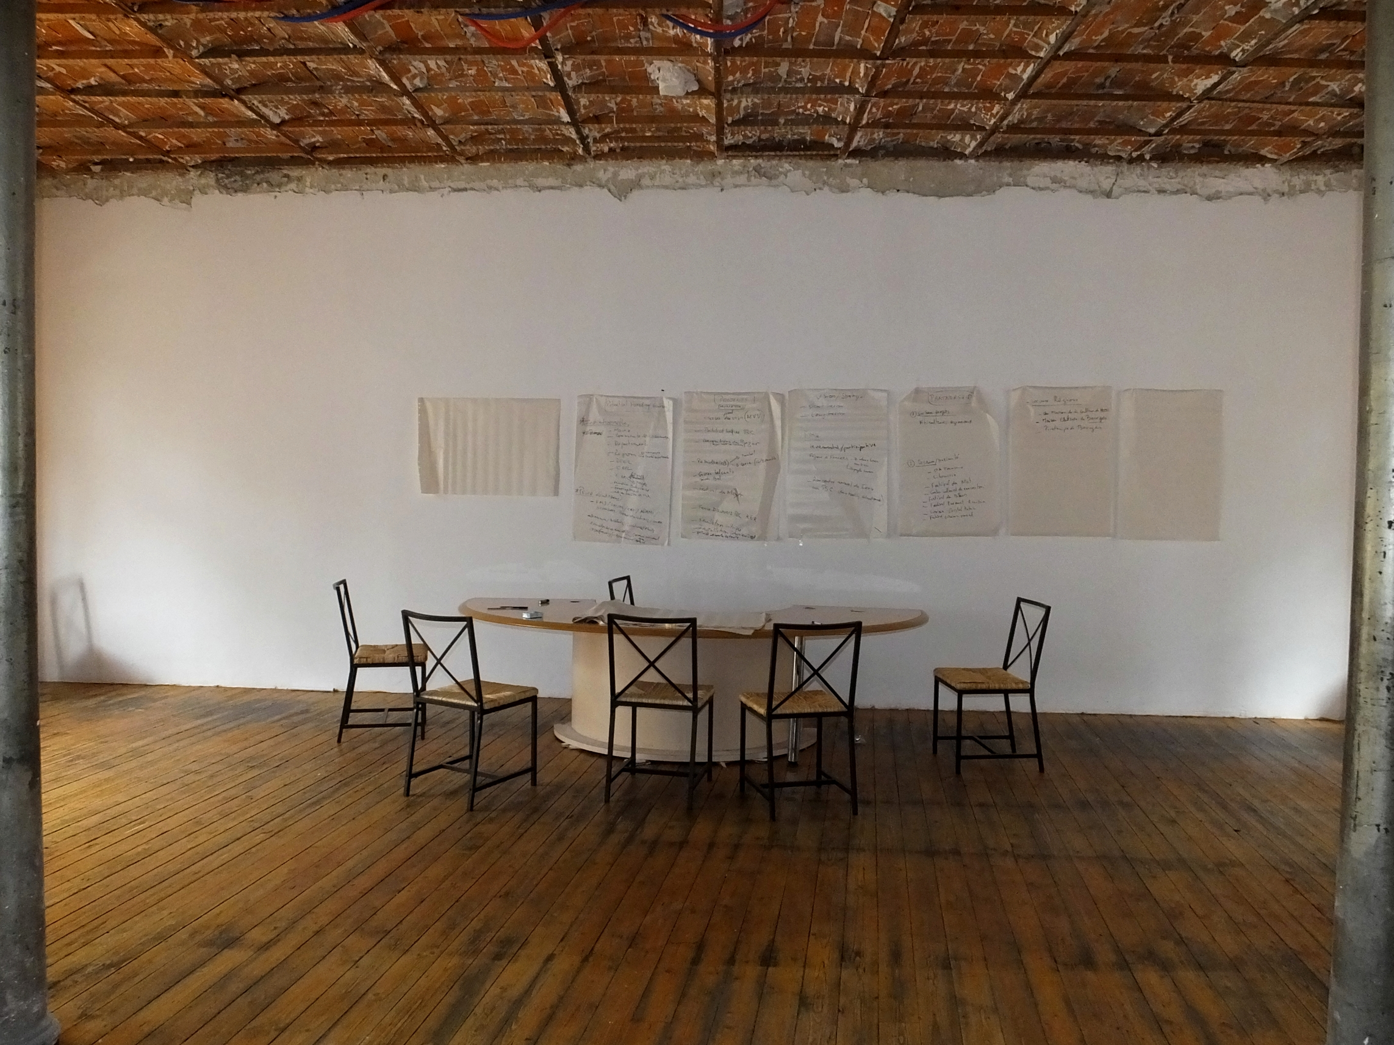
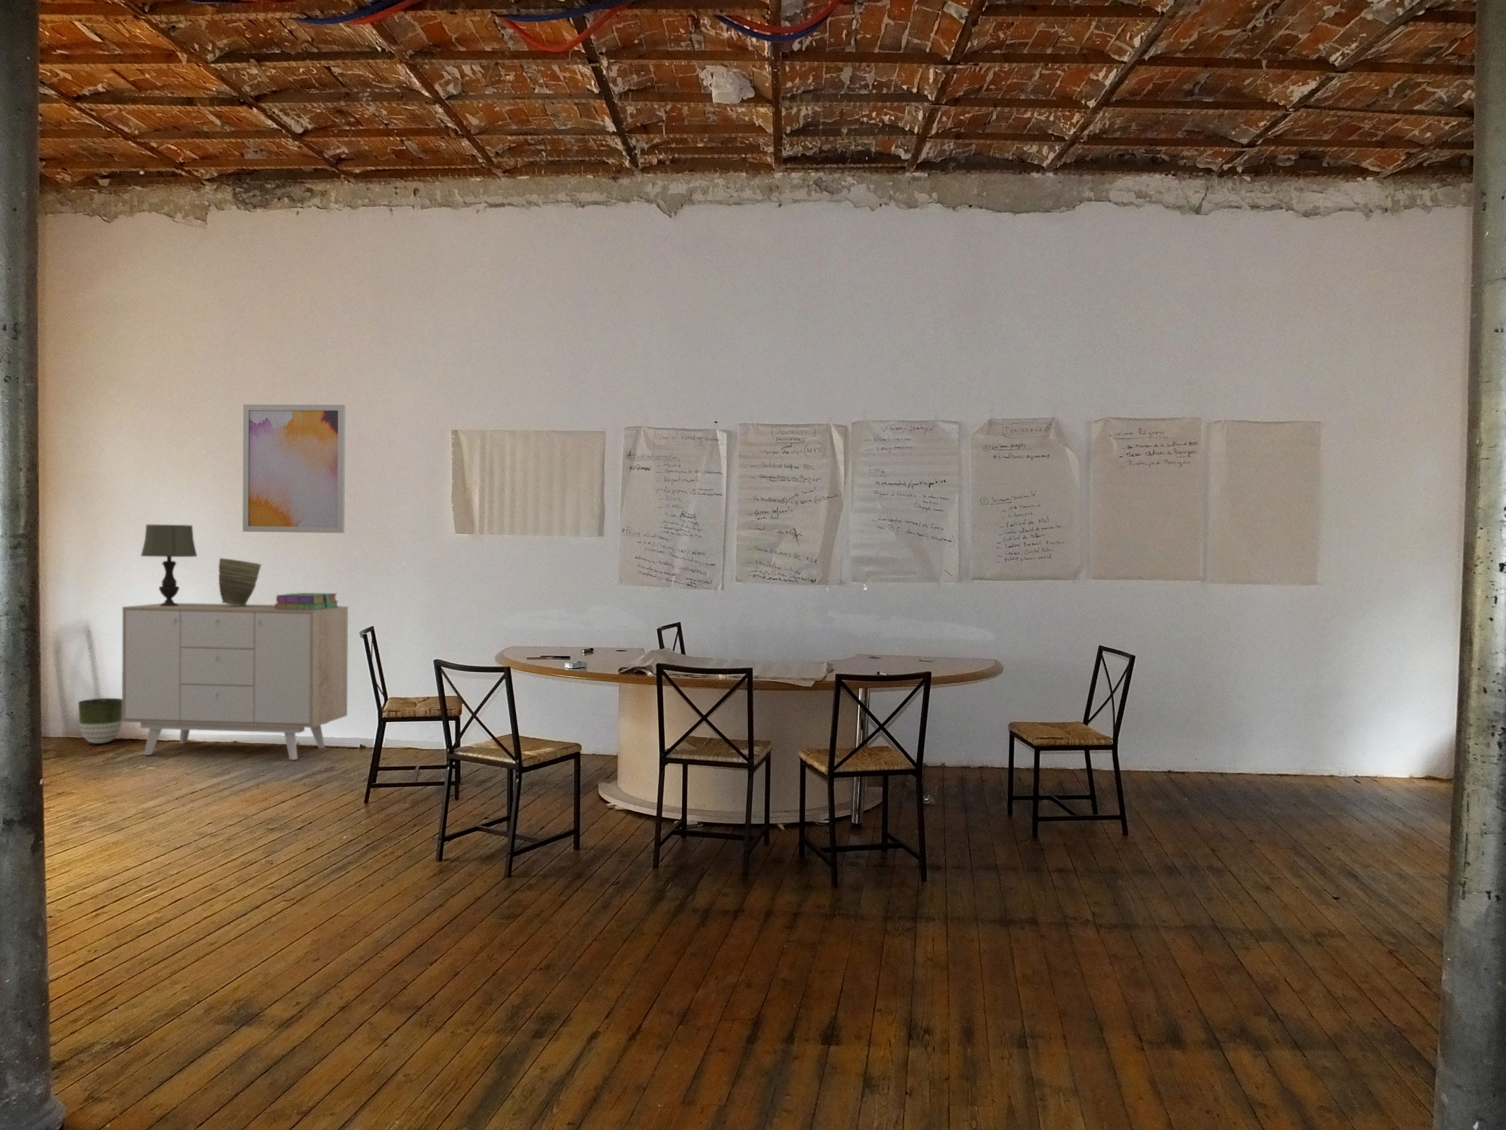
+ planter [78,698,122,744]
+ vase [218,558,261,605]
+ table lamp [140,525,198,607]
+ sideboard [121,603,349,760]
+ wall art [242,404,347,534]
+ stack of books [274,592,338,610]
